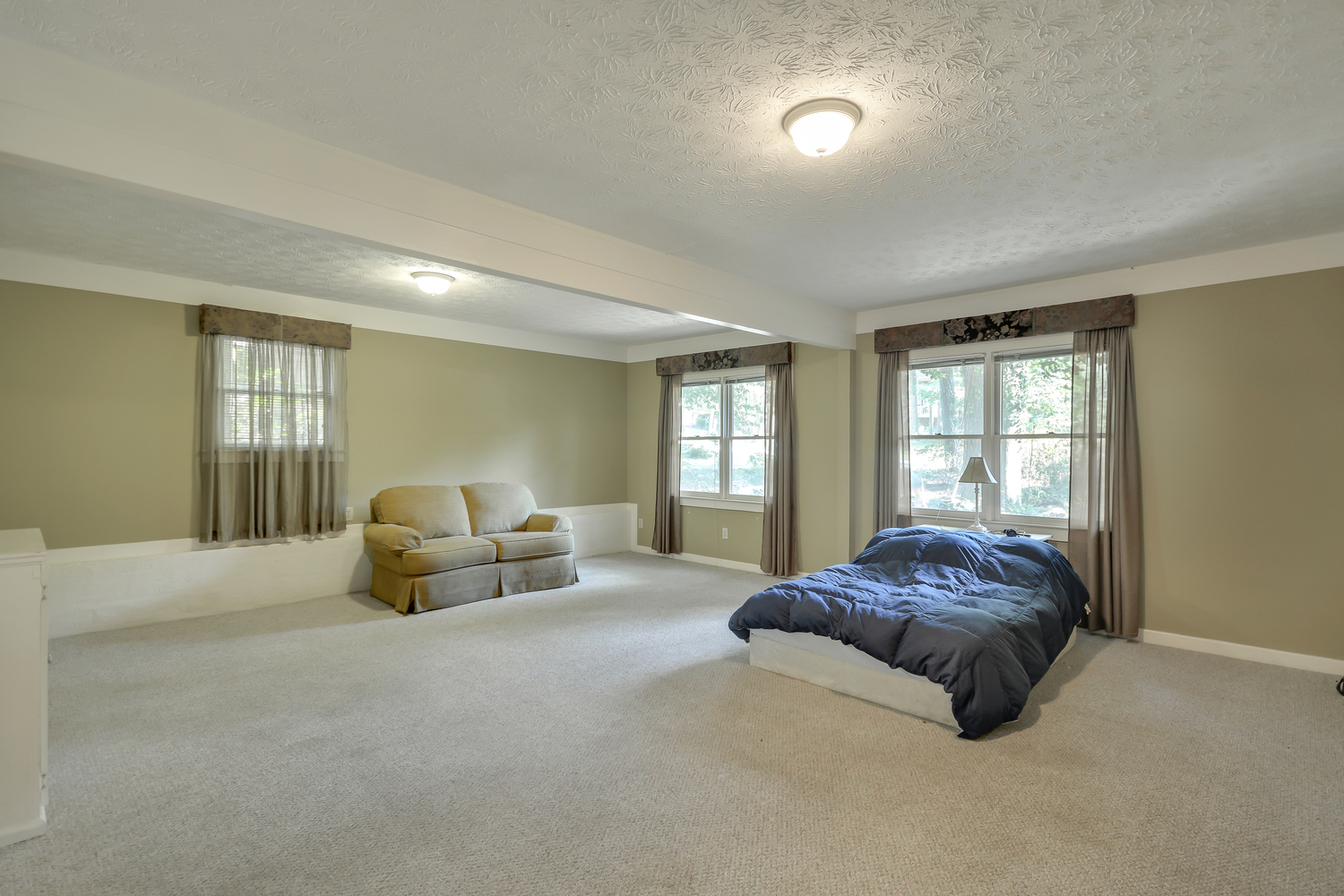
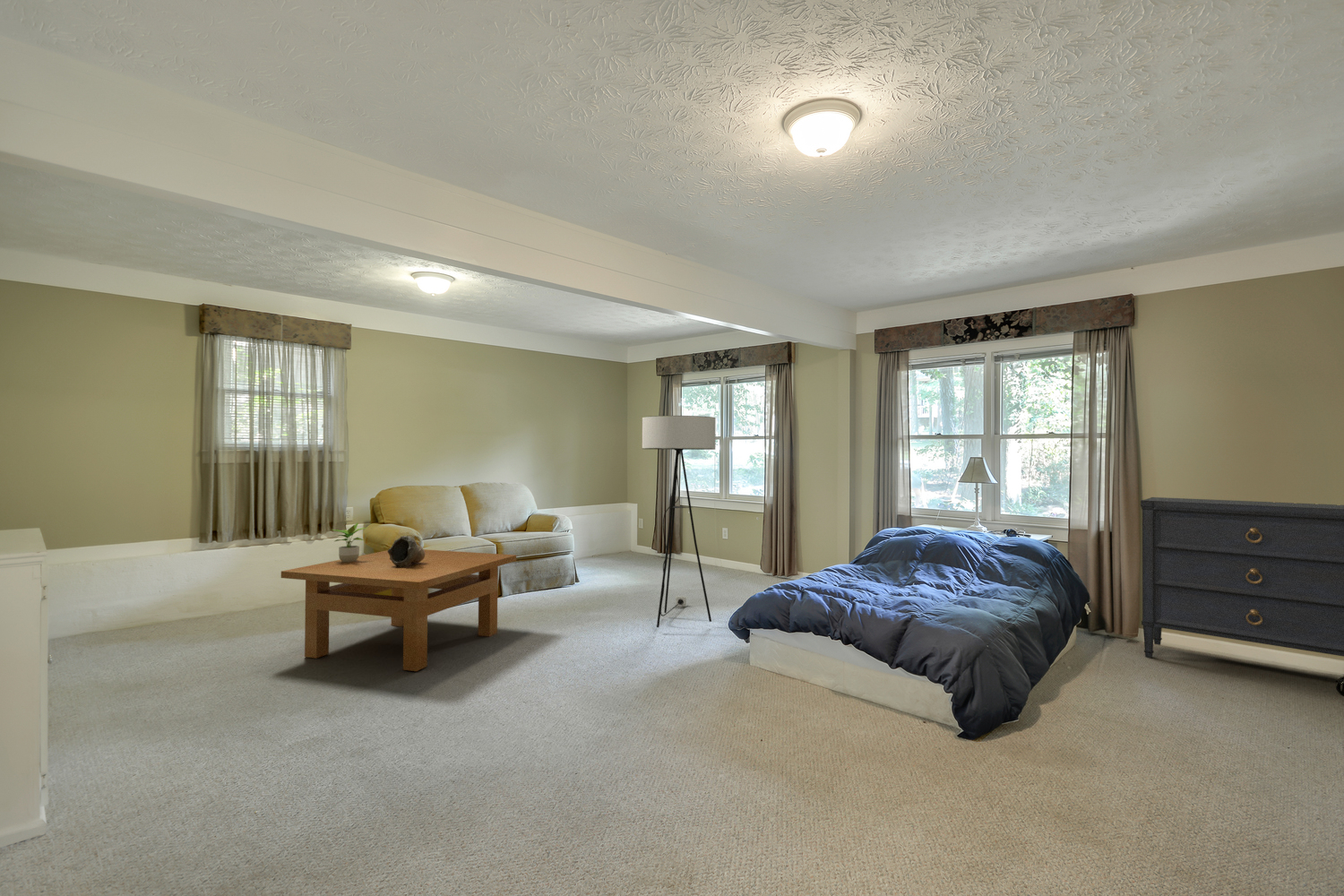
+ floor lamp [642,415,717,628]
+ potted plant [332,521,366,562]
+ decorative bowl [387,535,425,567]
+ table [280,548,517,672]
+ dresser [1140,496,1344,659]
